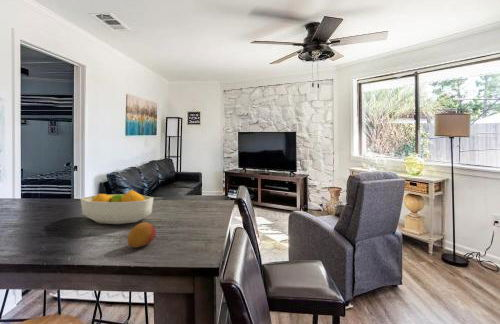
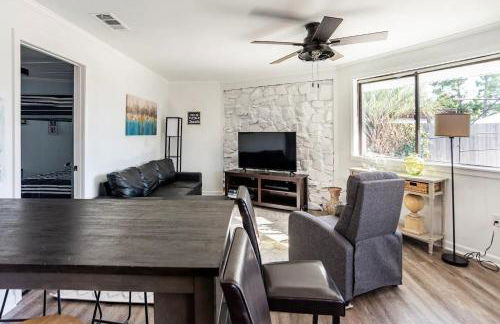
- fruit bowl [80,189,154,225]
- fruit [126,221,157,249]
